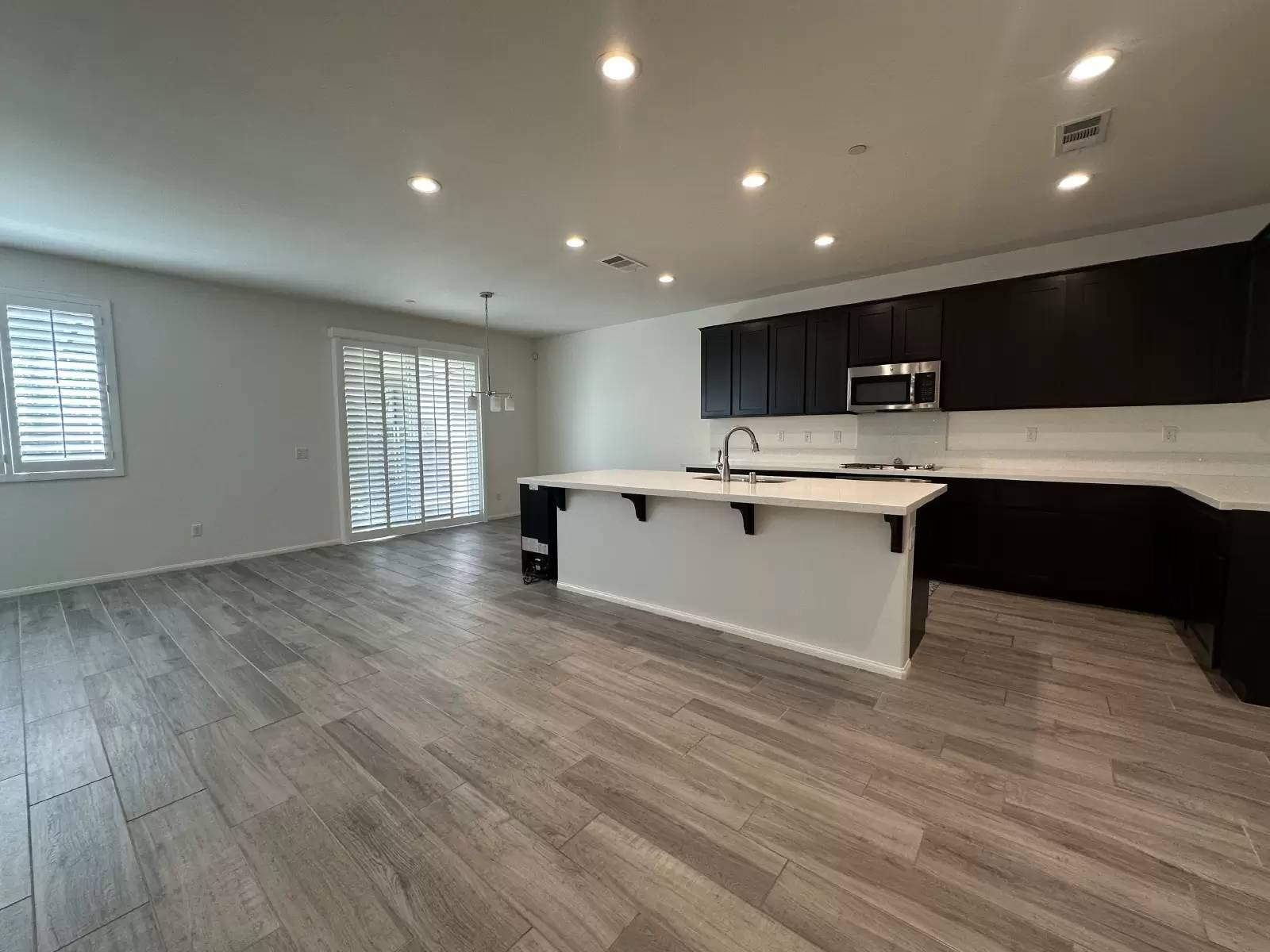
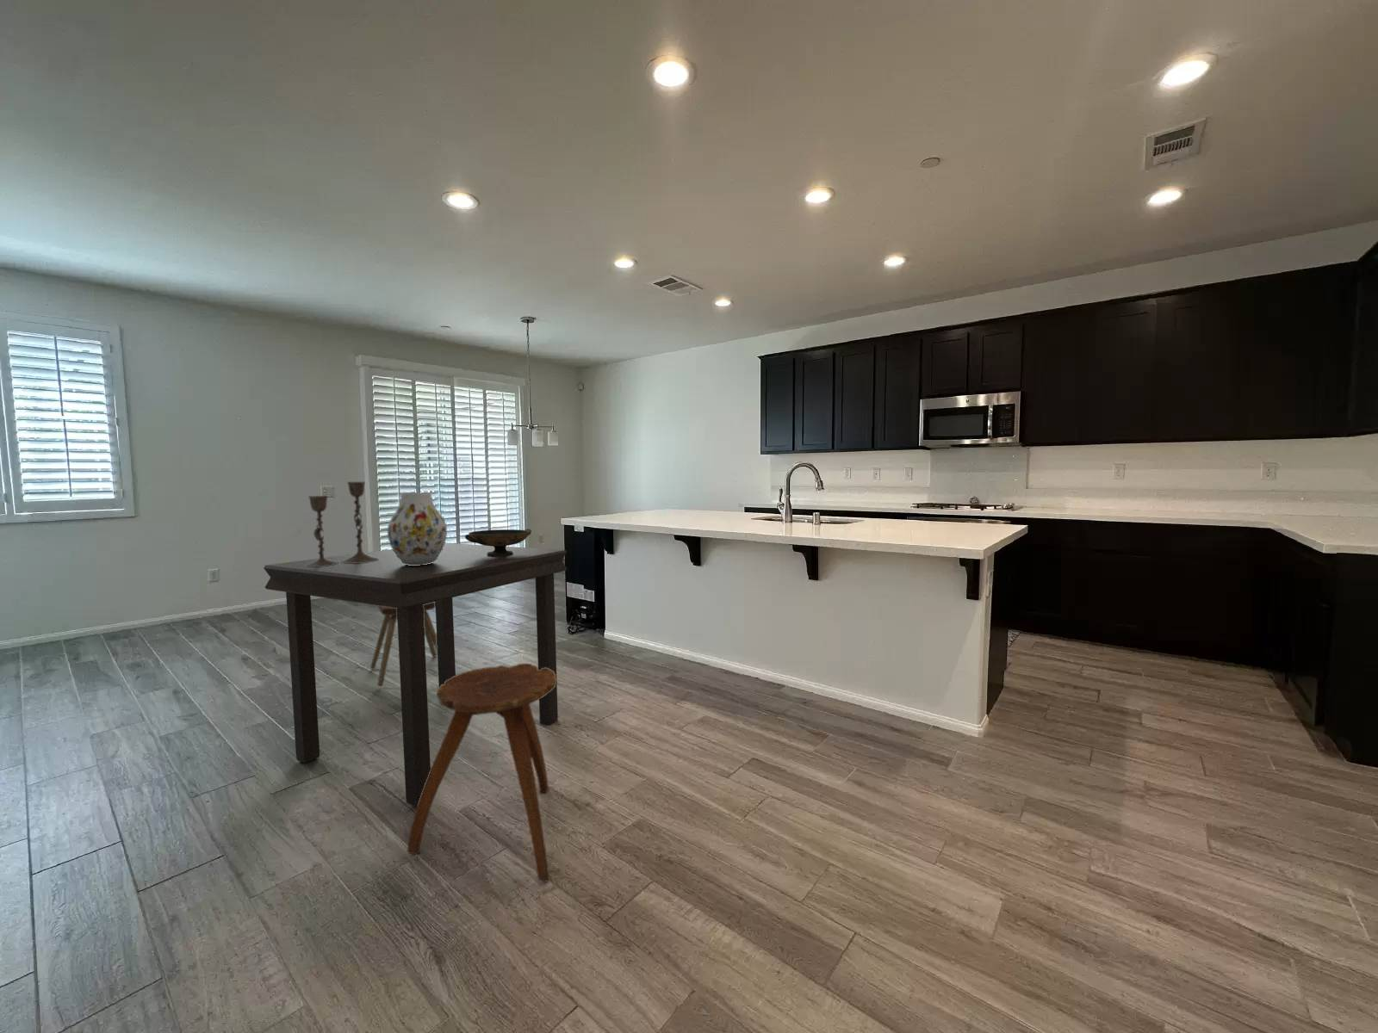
+ stool [407,663,558,883]
+ dining table [263,543,567,807]
+ decorative bowl [464,528,533,556]
+ vase [386,492,448,565]
+ music stool [370,602,437,687]
+ candlestick [306,481,379,566]
